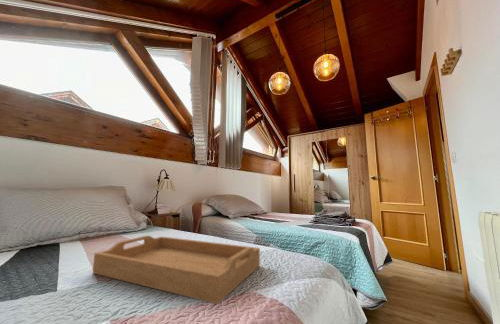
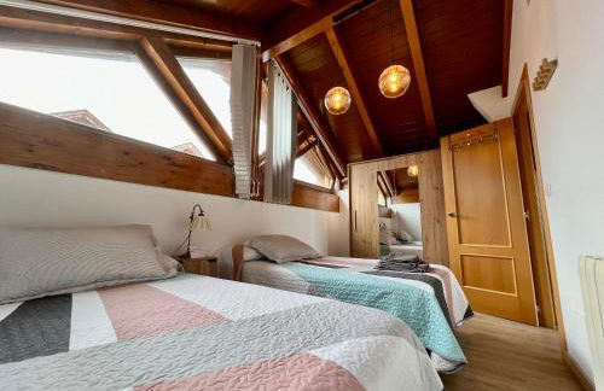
- serving tray [92,235,261,305]
